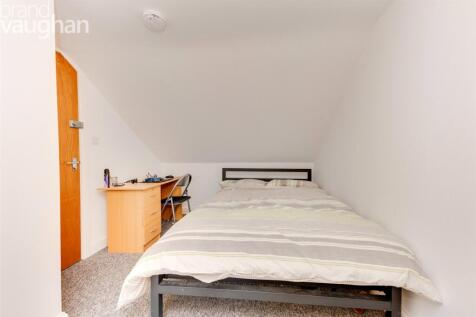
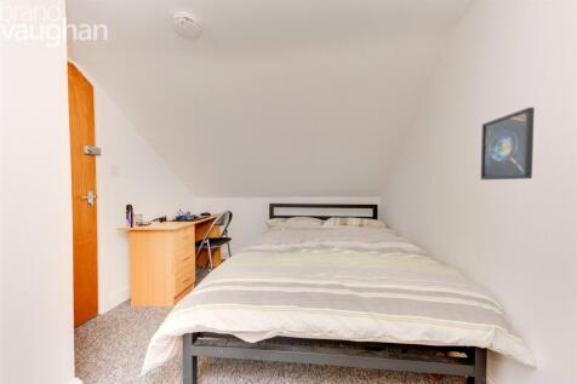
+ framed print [480,107,536,180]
